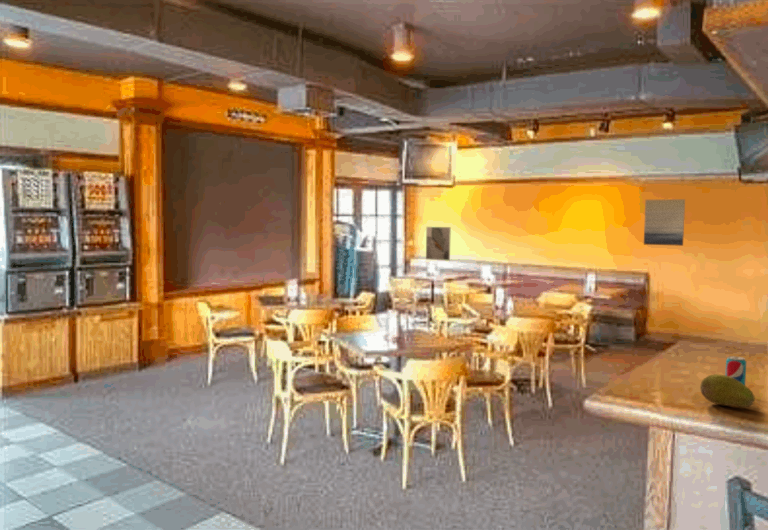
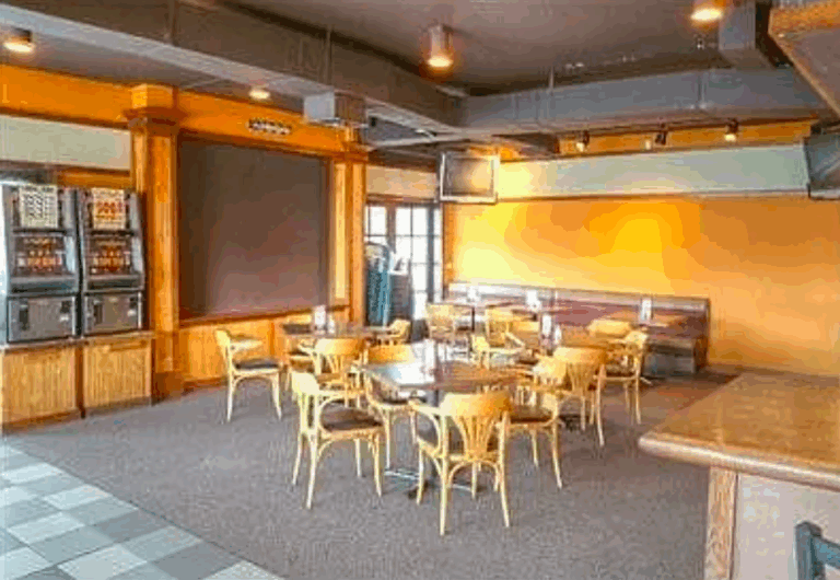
- wall art [643,198,686,247]
- beverage can [724,355,747,386]
- fruit [699,373,756,408]
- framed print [425,226,452,262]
